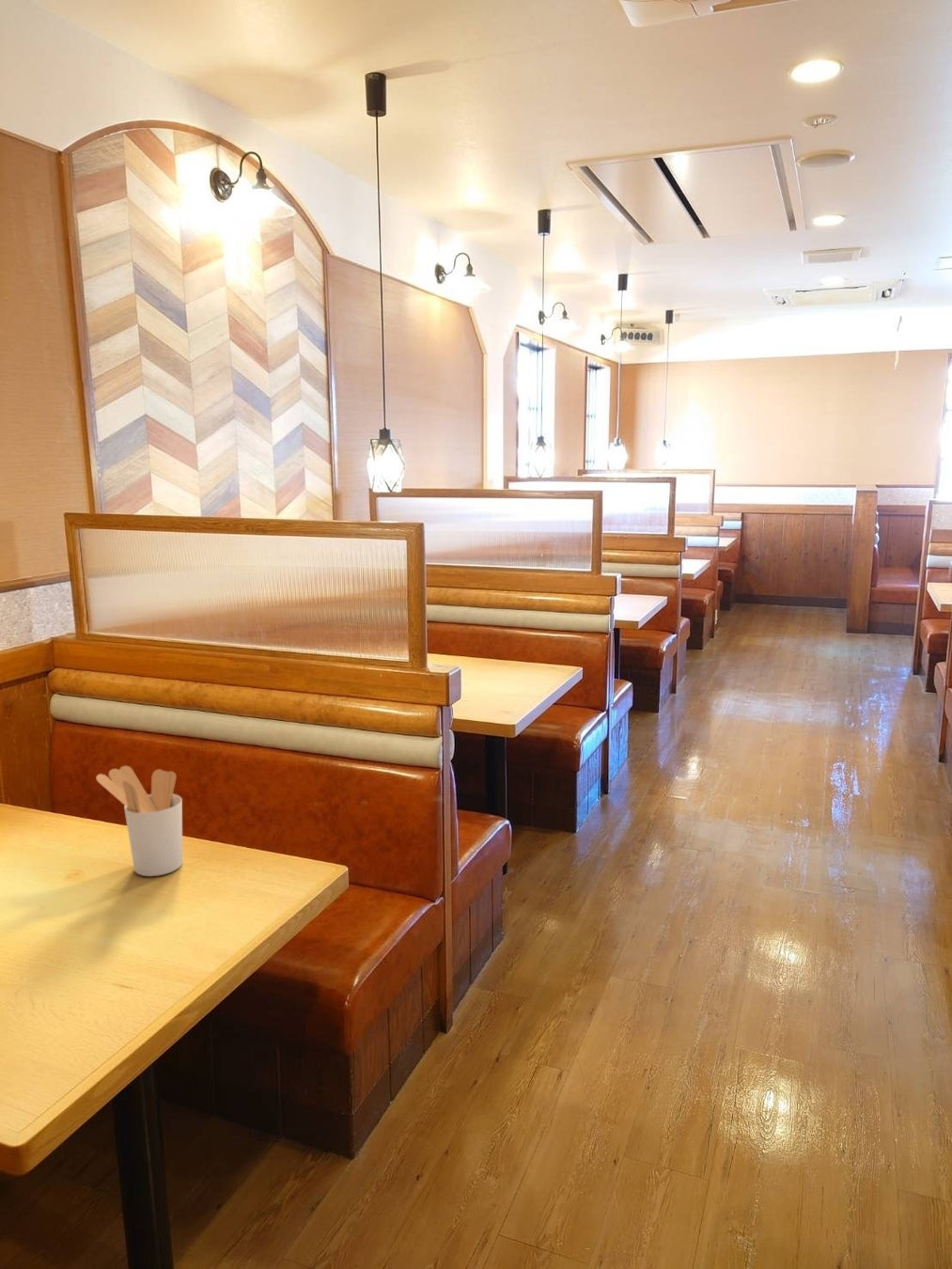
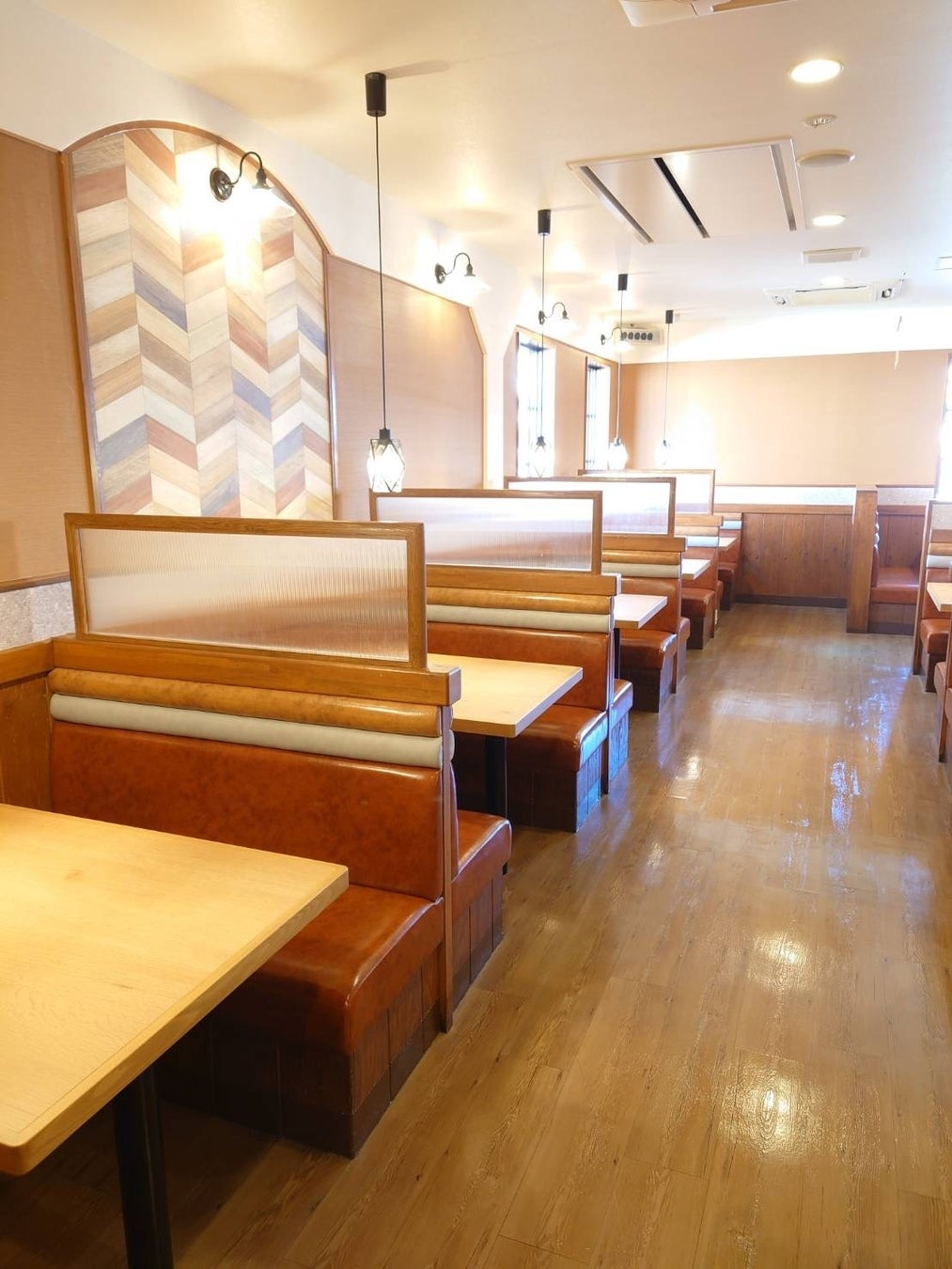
- utensil holder [95,765,183,877]
